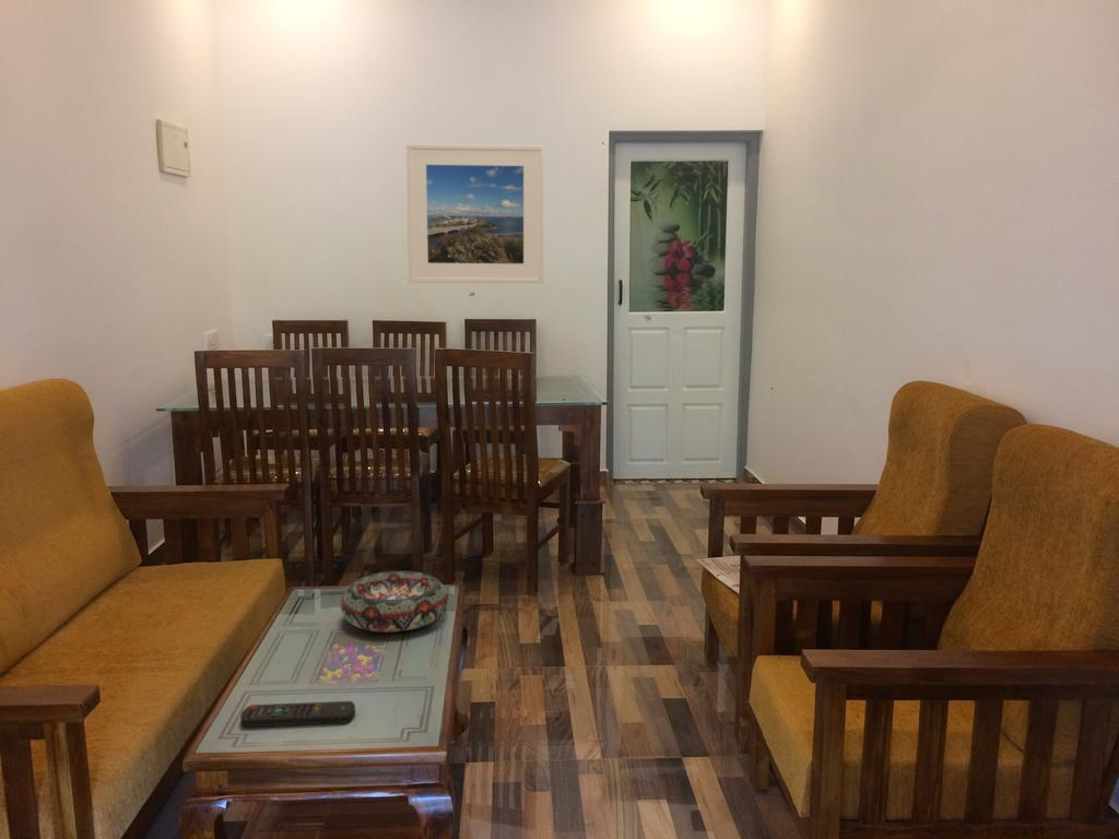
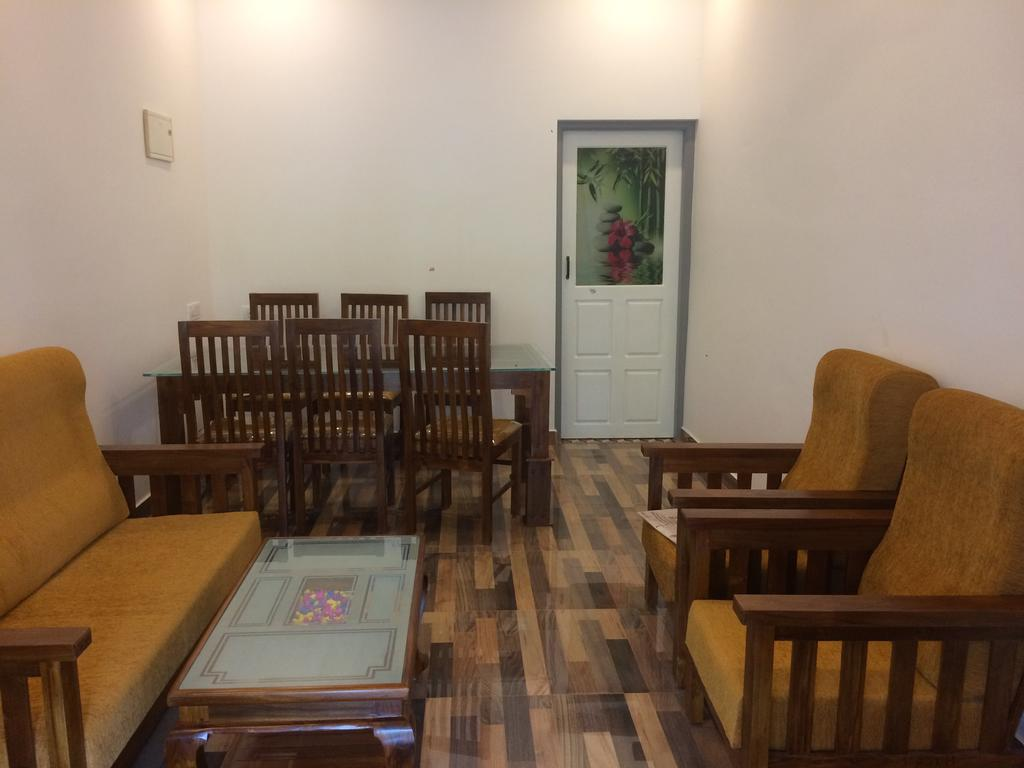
- decorative bowl [340,570,448,634]
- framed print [404,143,544,284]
- remote control [239,700,356,728]
